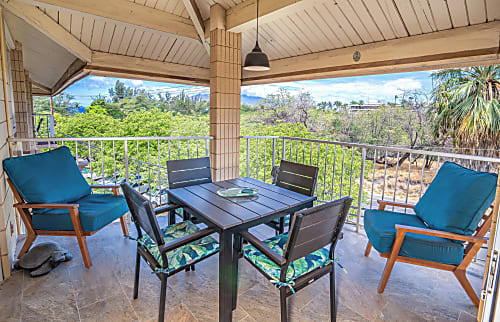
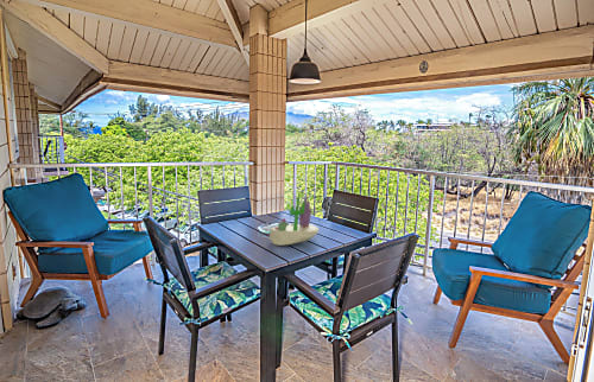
+ succulent planter [268,191,320,247]
